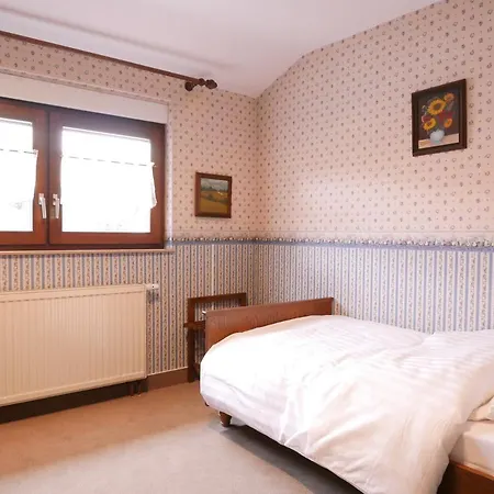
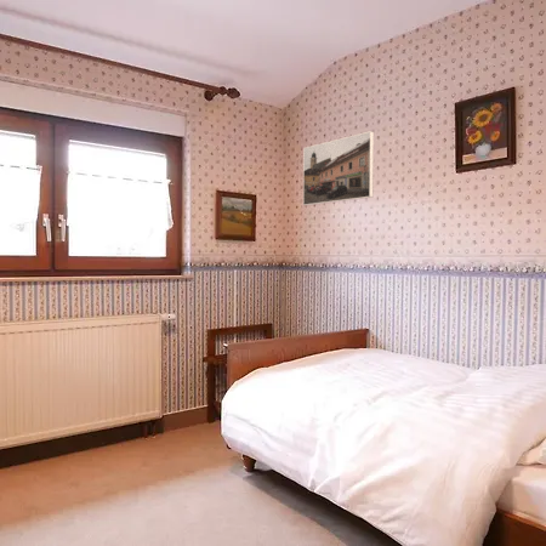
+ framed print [302,130,375,206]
